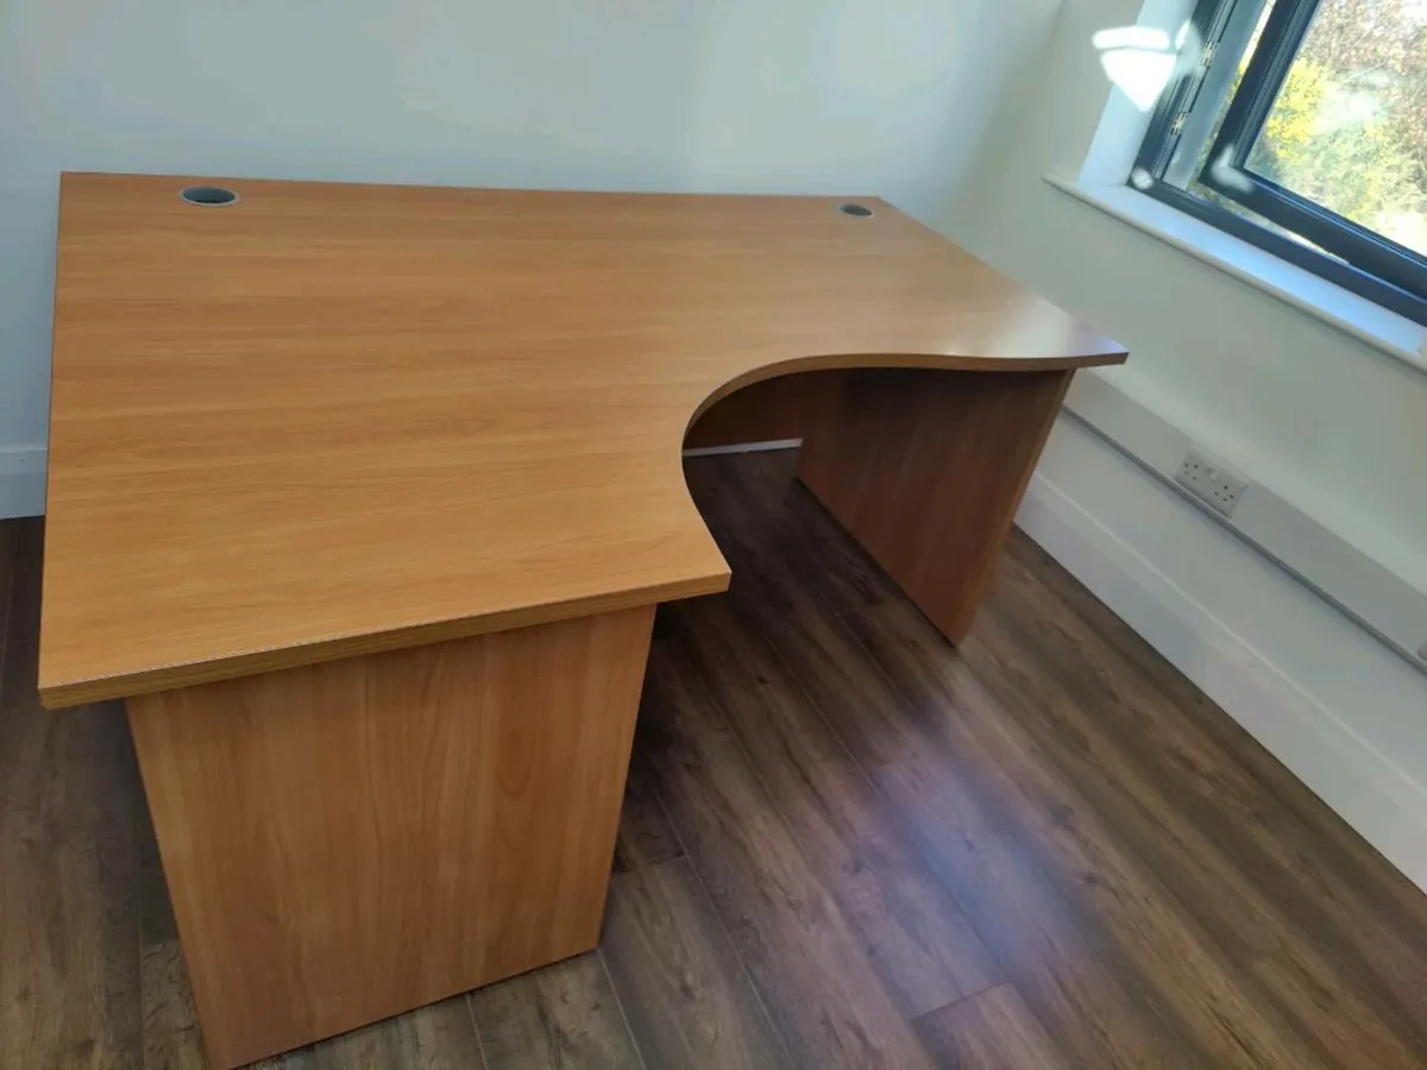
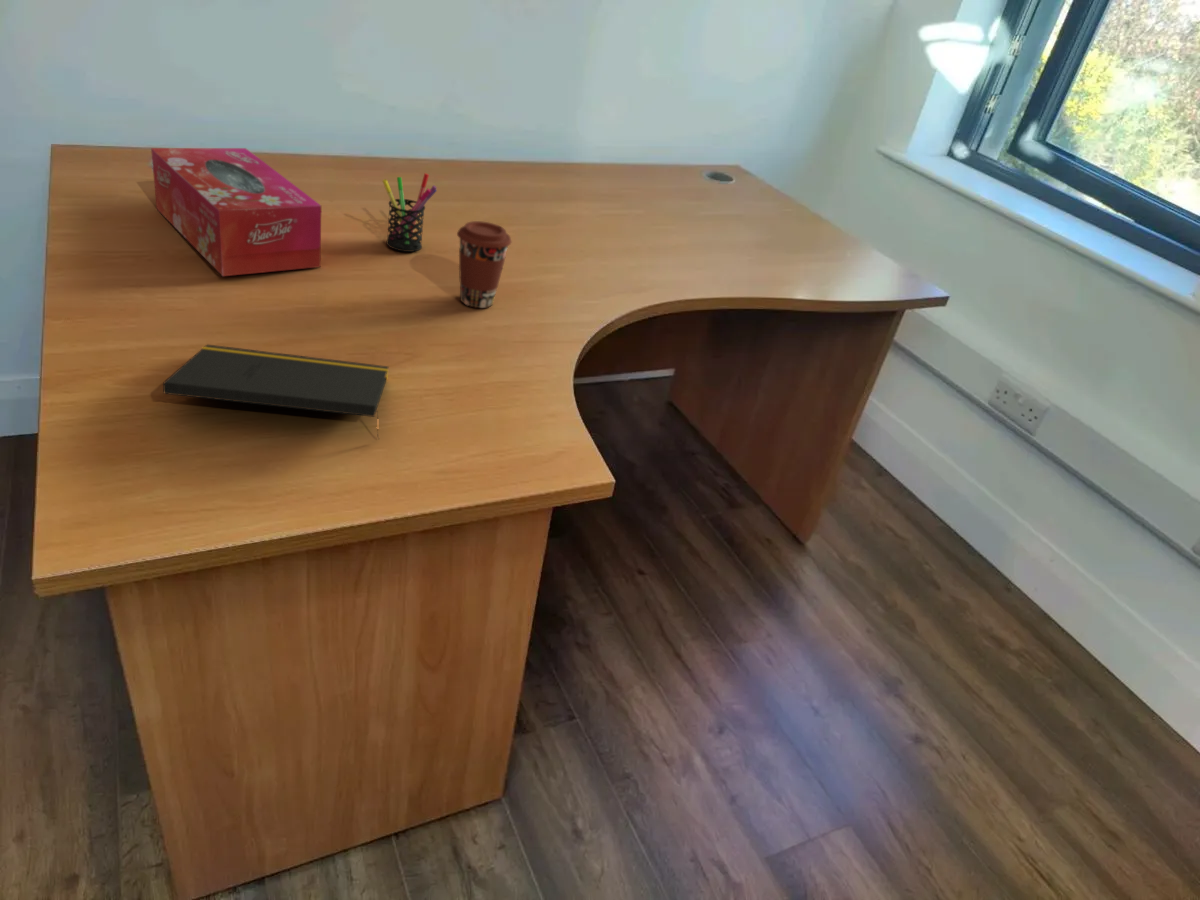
+ coffee cup [456,220,513,309]
+ pen holder [382,172,438,253]
+ tissue box [150,147,322,277]
+ notepad [162,343,389,440]
